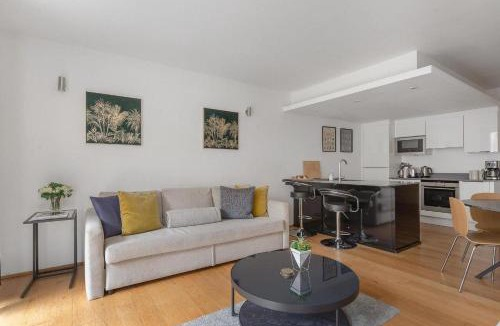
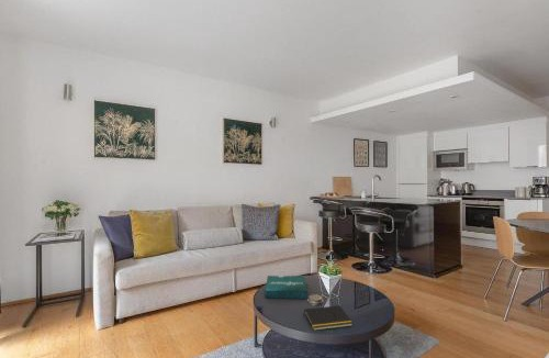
+ pizza box [265,275,309,300]
+ notepad [302,304,354,332]
